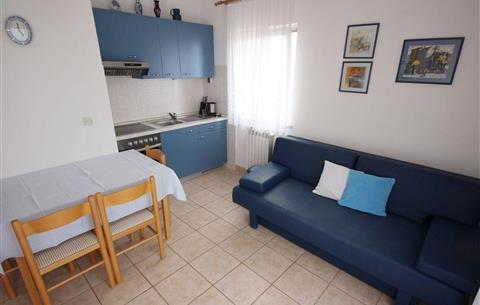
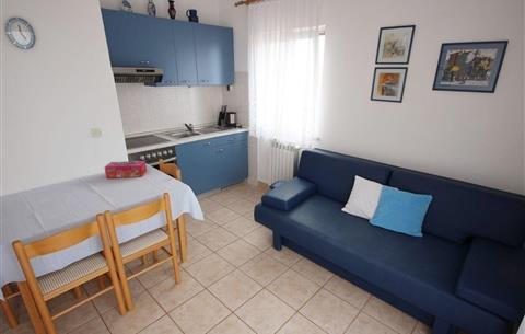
+ tissue box [103,160,148,180]
